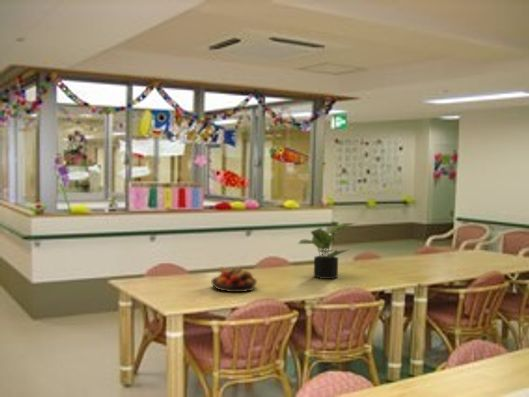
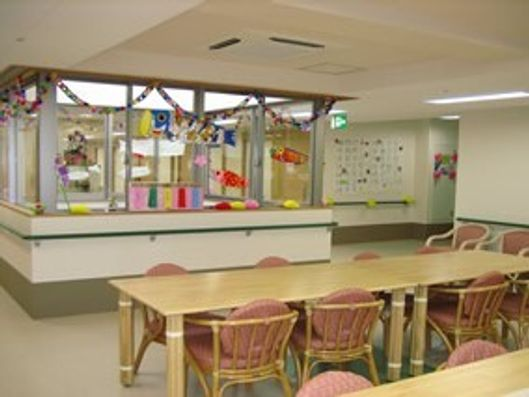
- potted plant [297,222,356,280]
- fruit bowl [210,266,258,293]
